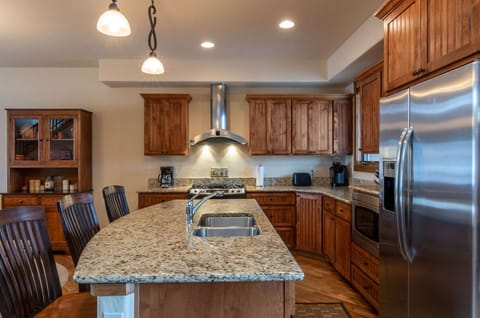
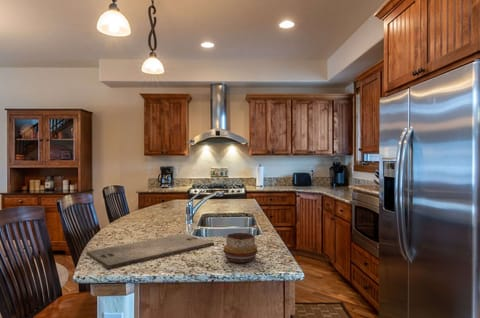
+ decorative bowl [222,232,259,264]
+ cutting board [85,233,215,270]
